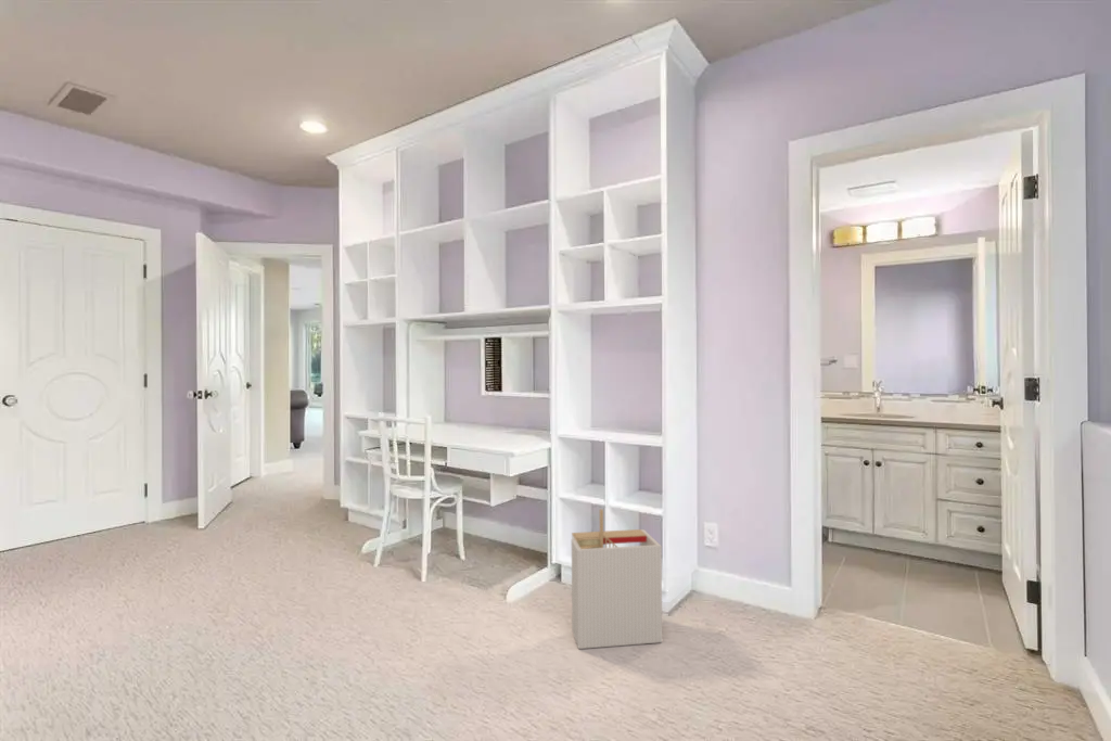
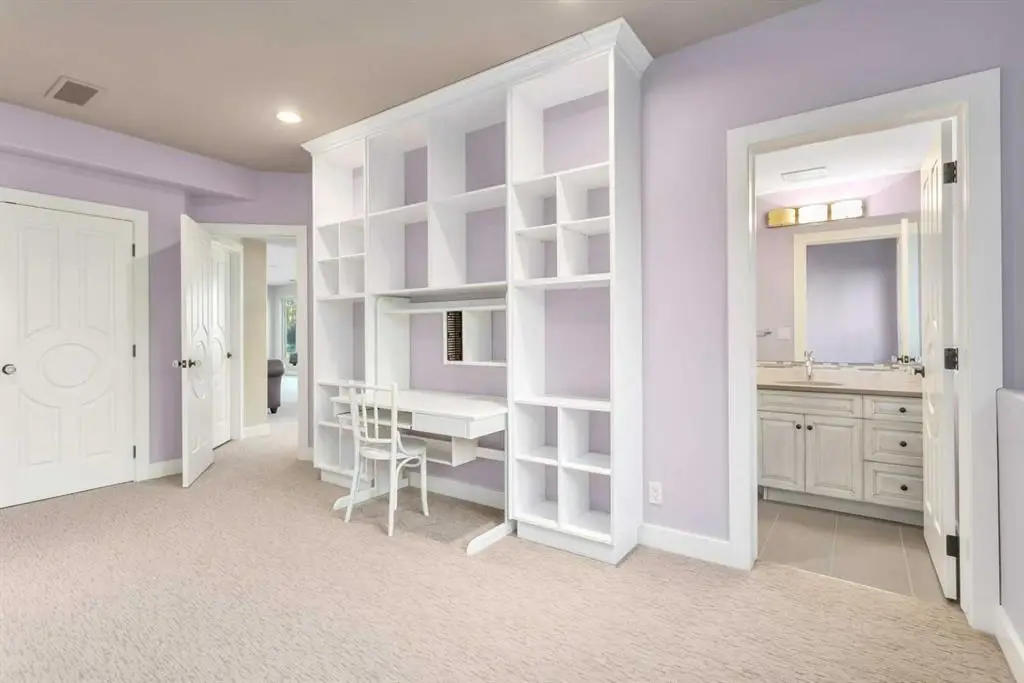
- storage bin [571,509,663,650]
